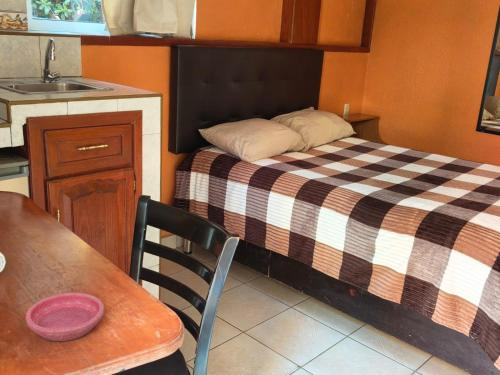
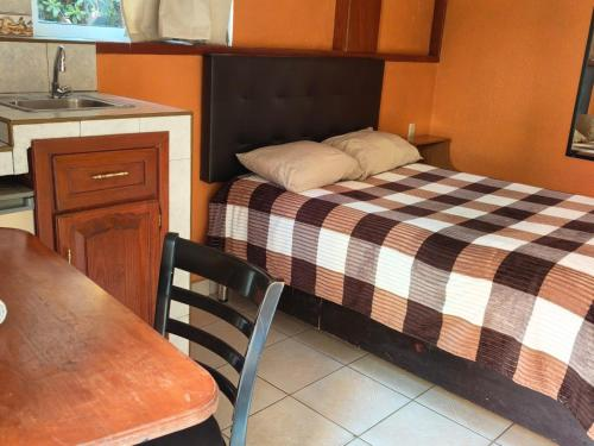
- saucer [25,292,105,342]
